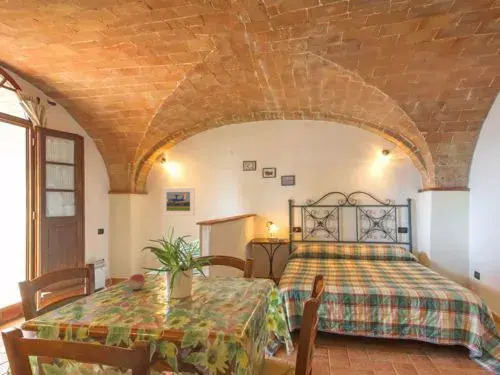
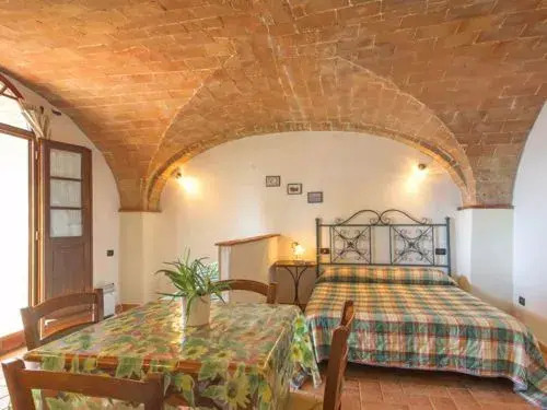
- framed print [161,186,196,216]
- fruit [127,273,146,291]
